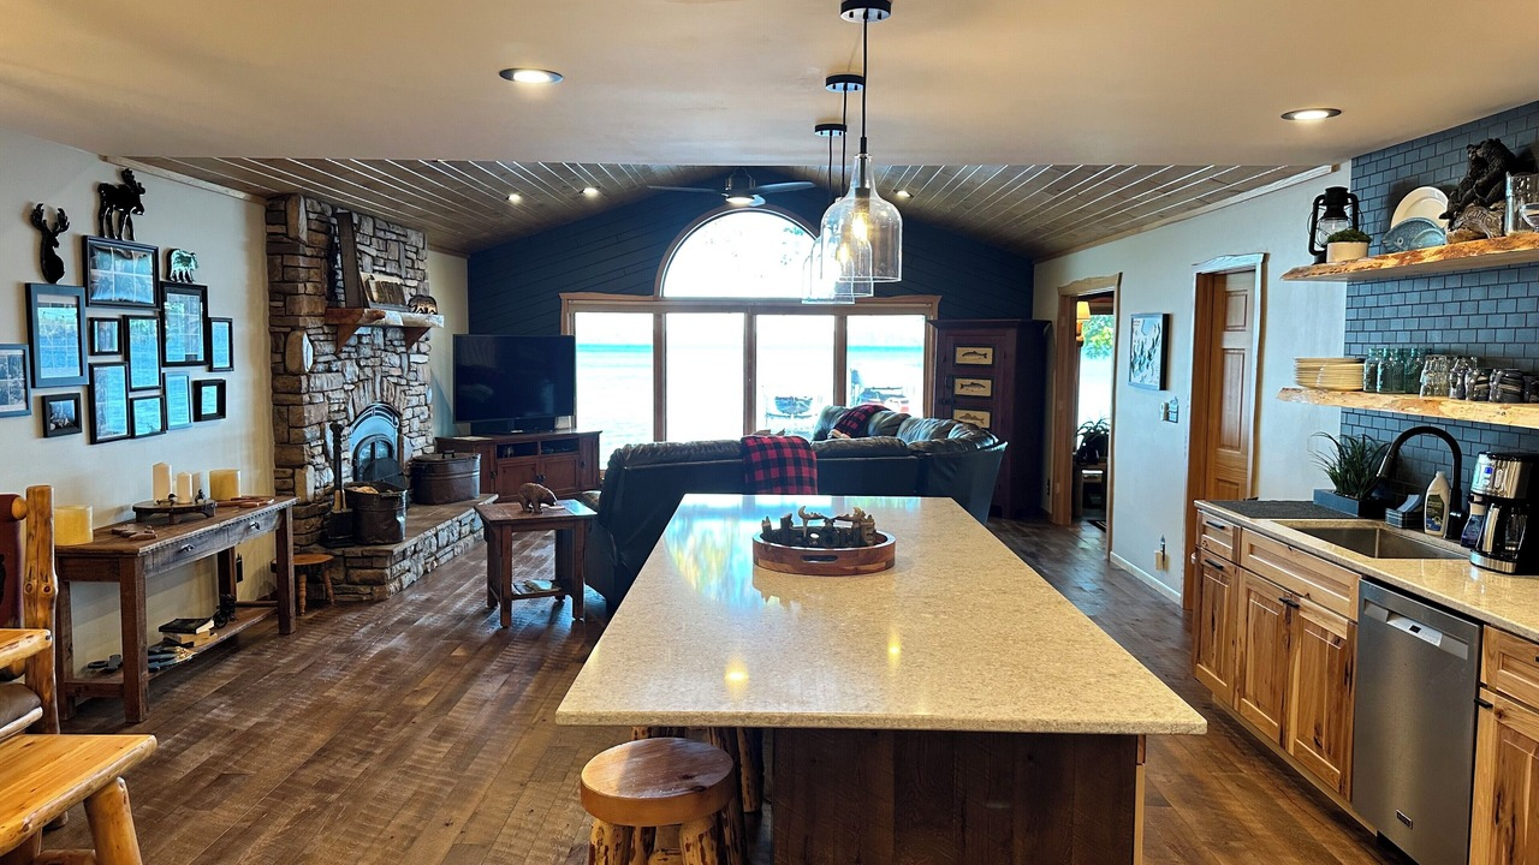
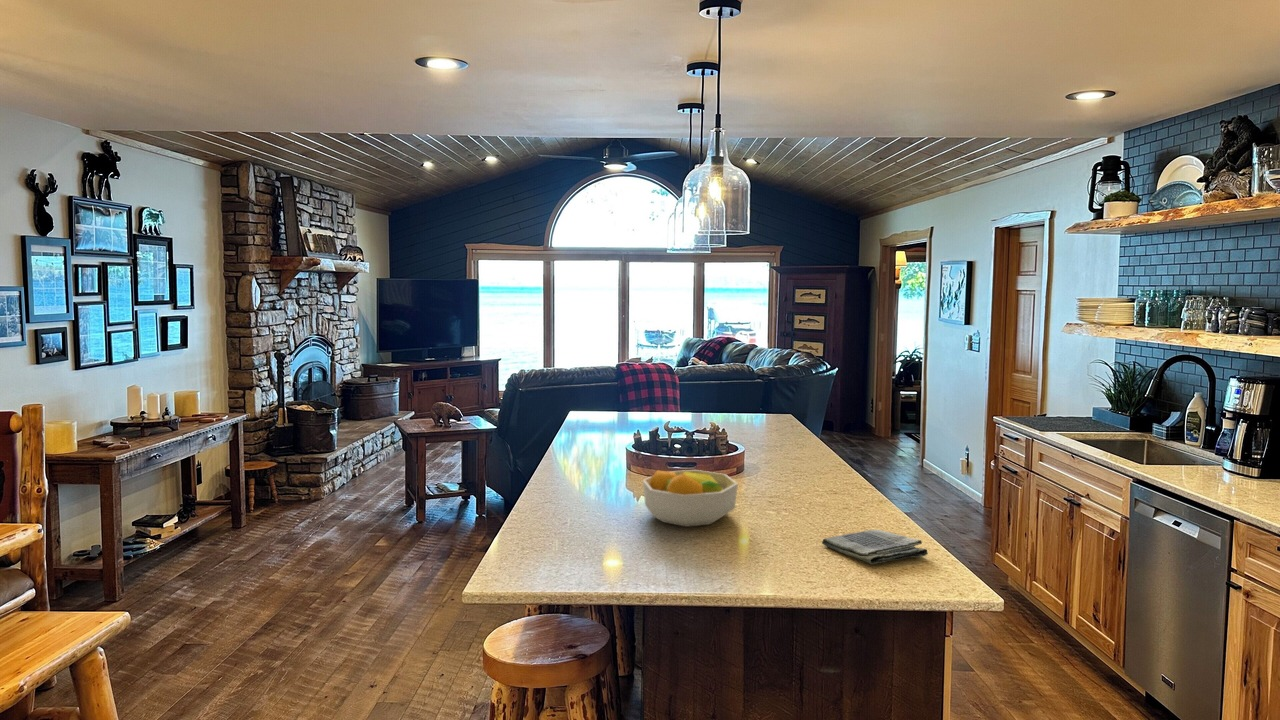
+ fruit bowl [642,469,739,528]
+ dish towel [821,529,929,565]
